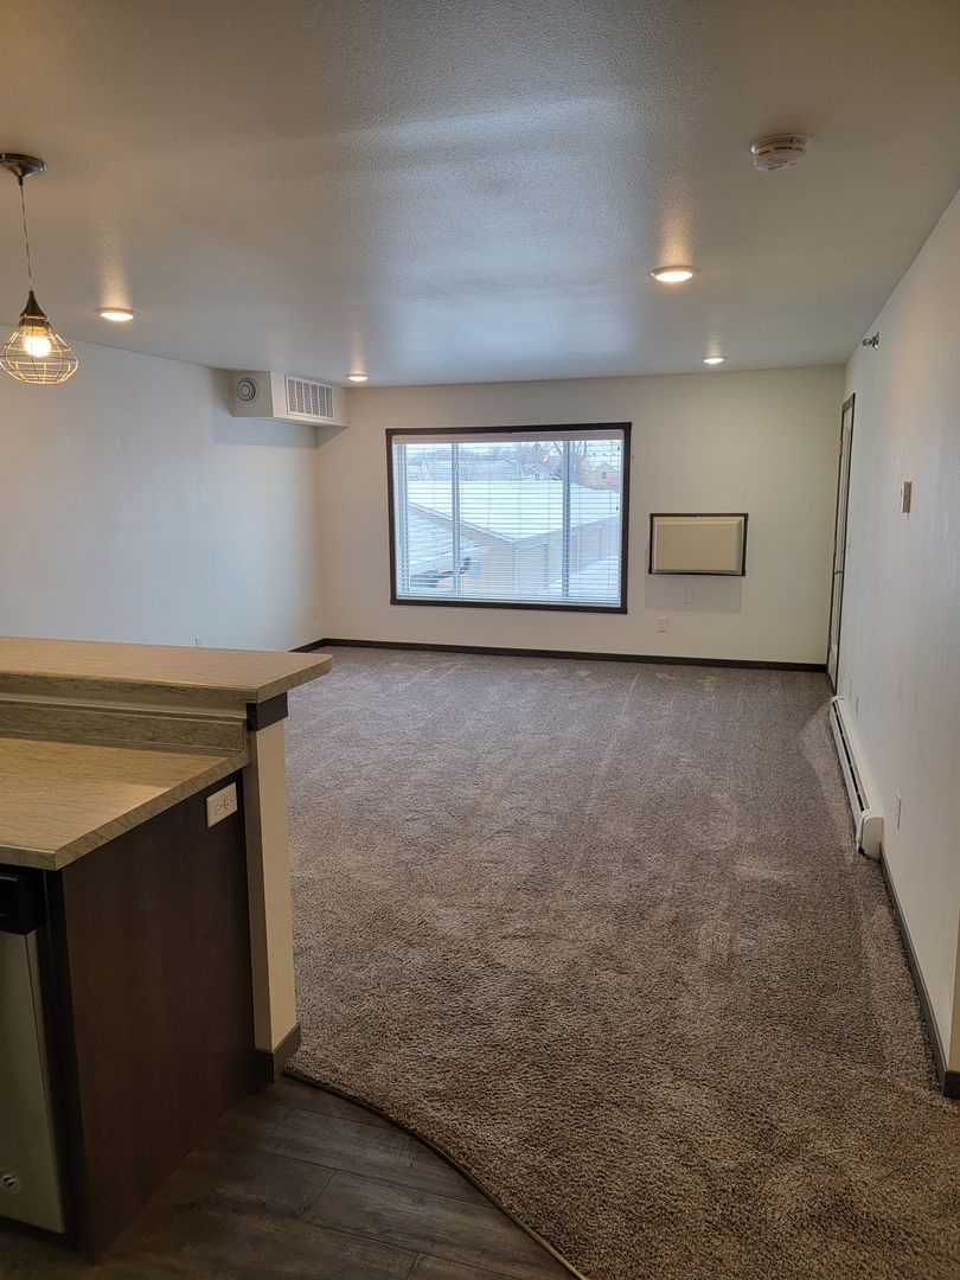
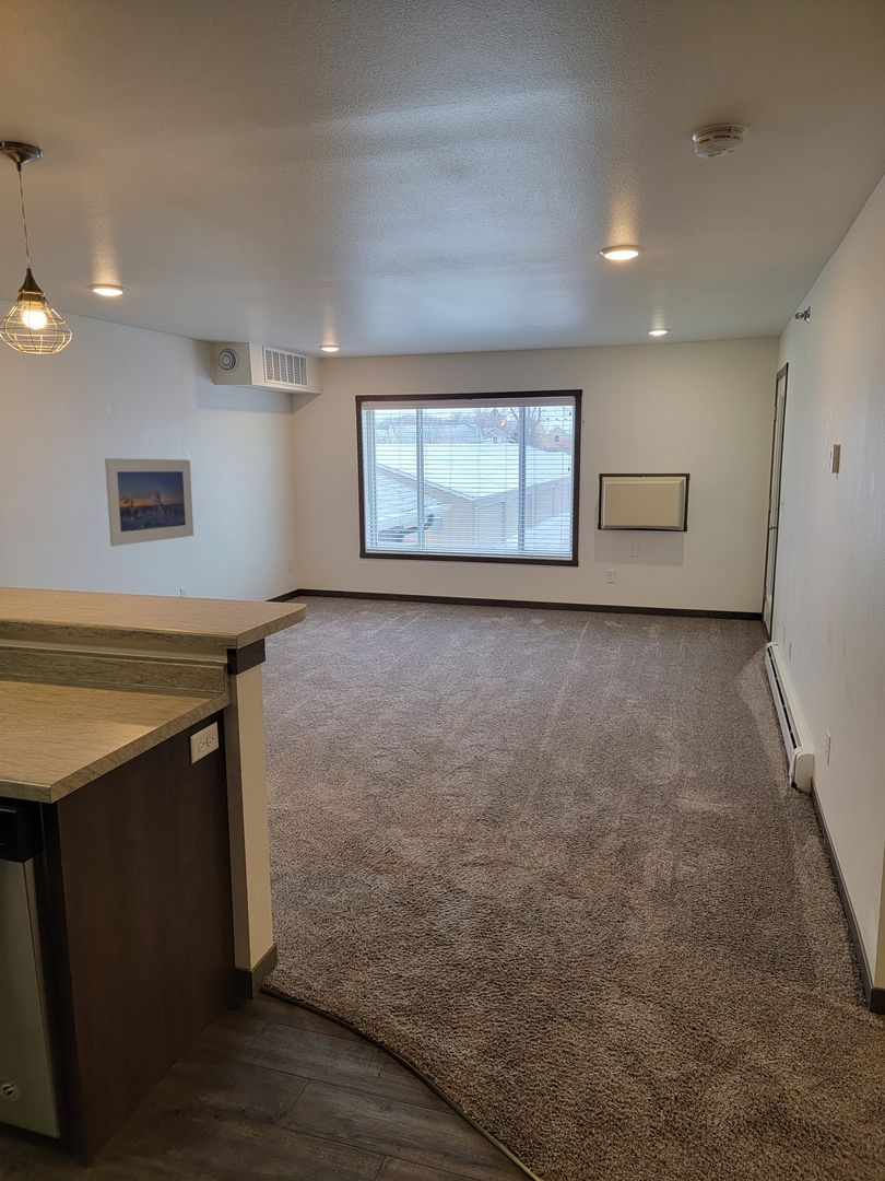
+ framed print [104,457,194,547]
